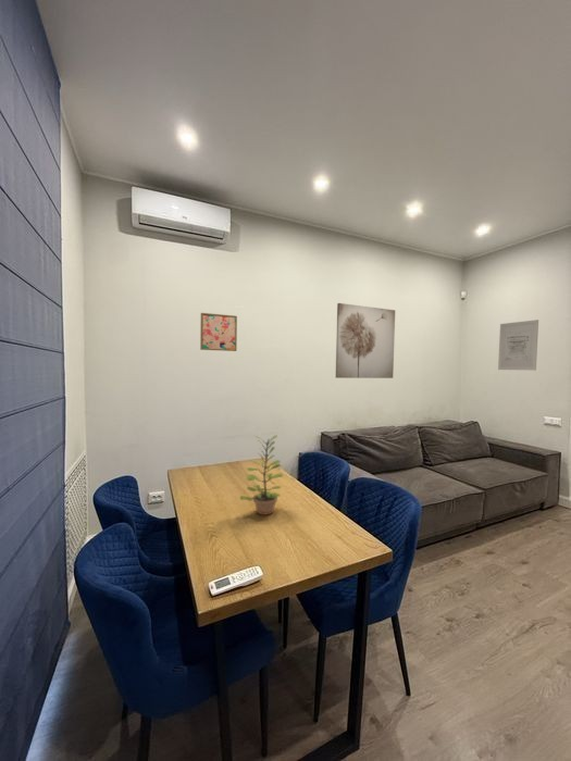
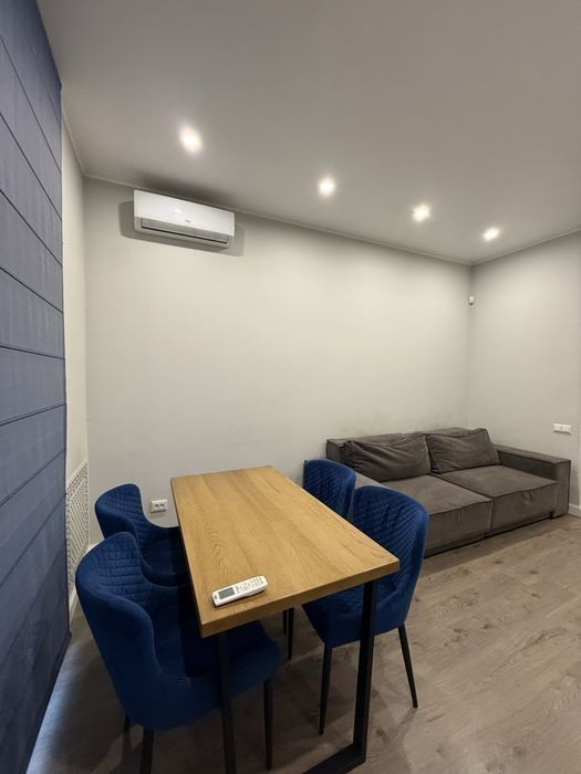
- wall art [199,312,238,352]
- wall art [335,302,396,379]
- plant [239,434,285,516]
- wall art [497,319,539,372]
